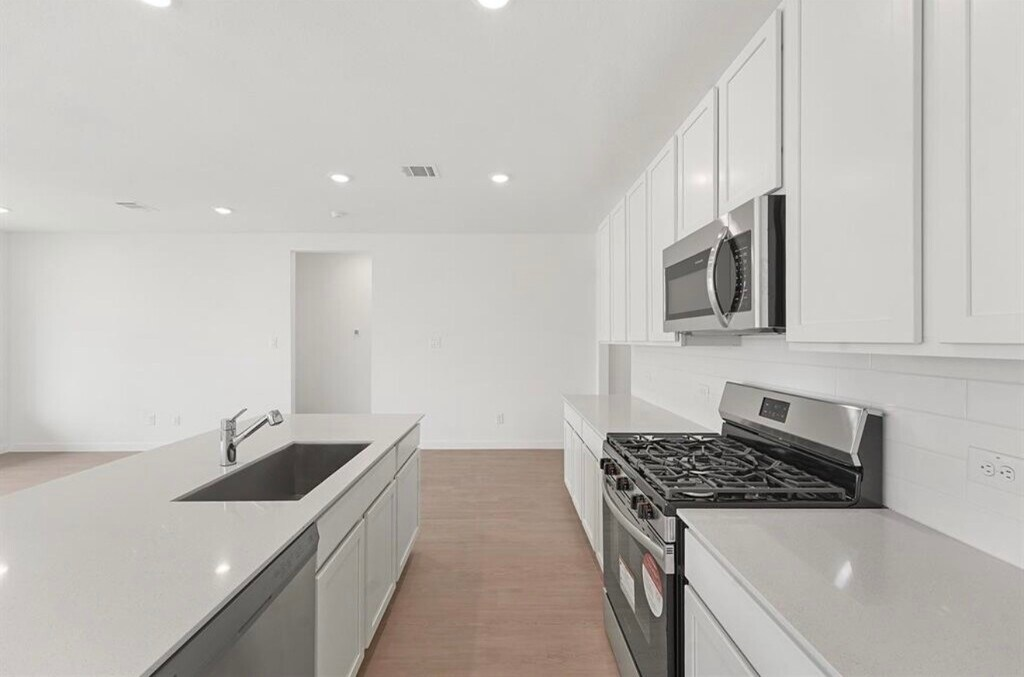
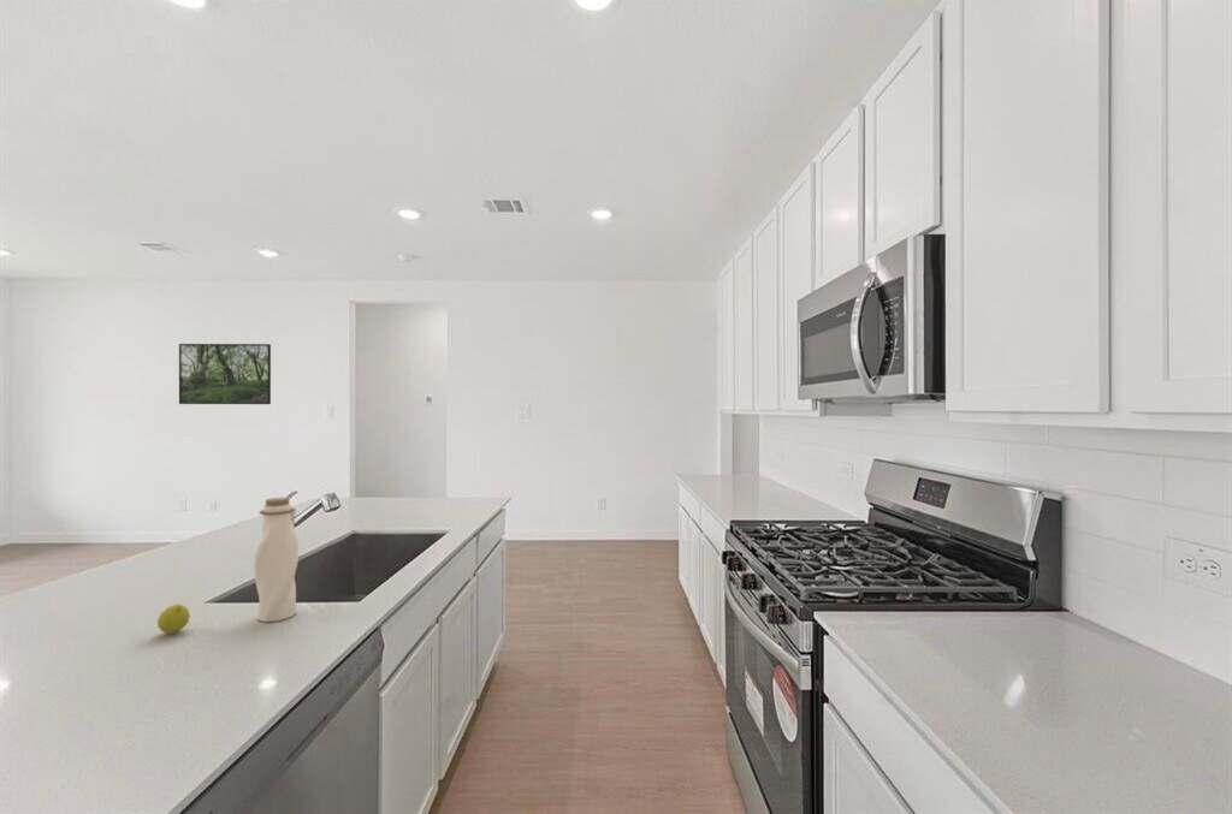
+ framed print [178,343,272,405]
+ water bottle [253,497,300,623]
+ fruit [156,604,191,635]
